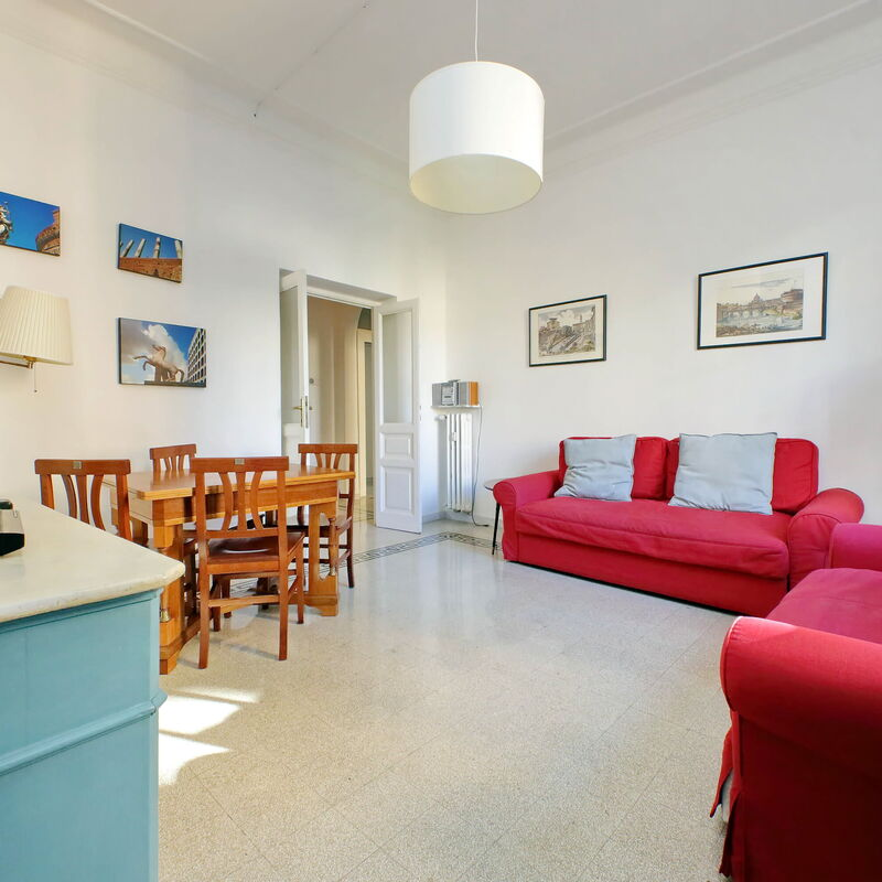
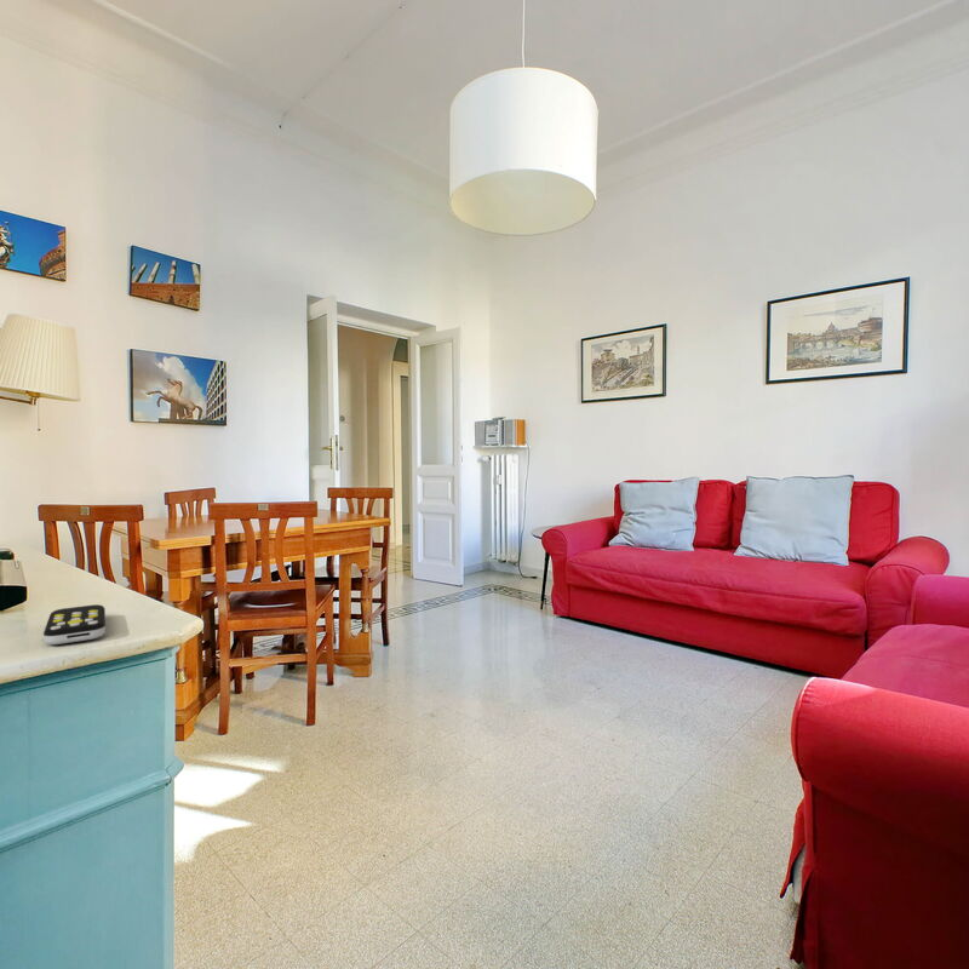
+ remote control [42,603,107,646]
